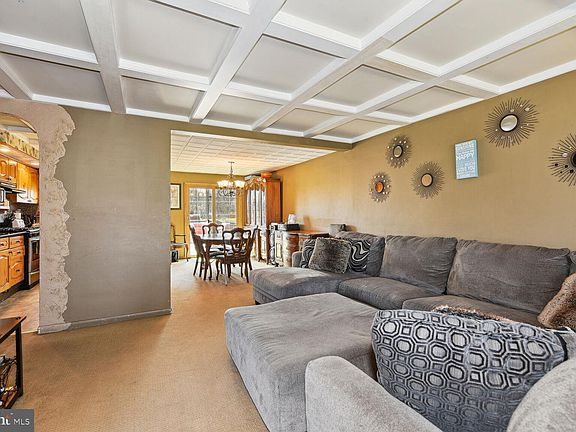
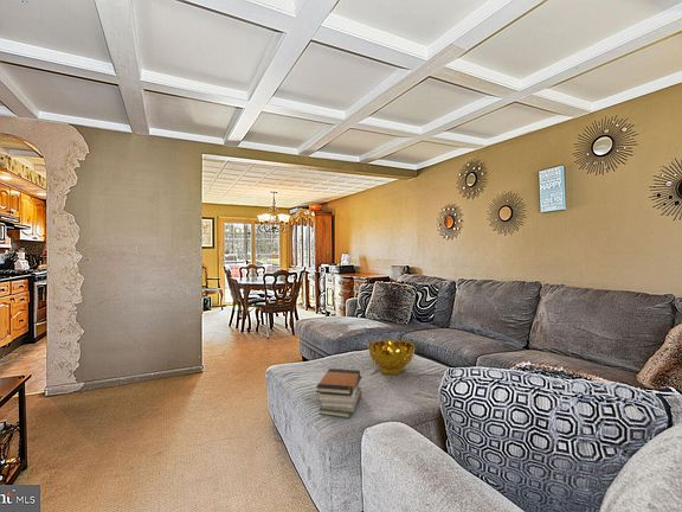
+ book stack [315,367,363,420]
+ decorative bowl [367,338,416,376]
